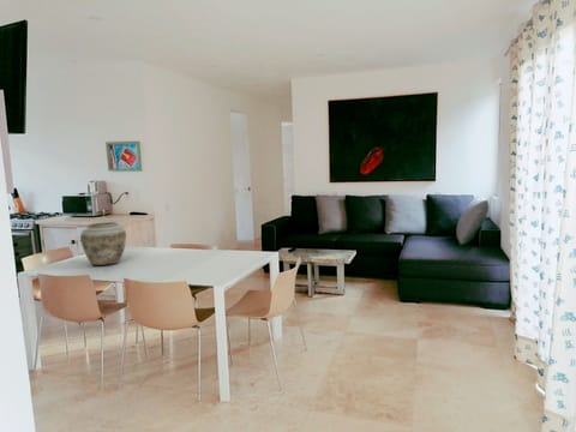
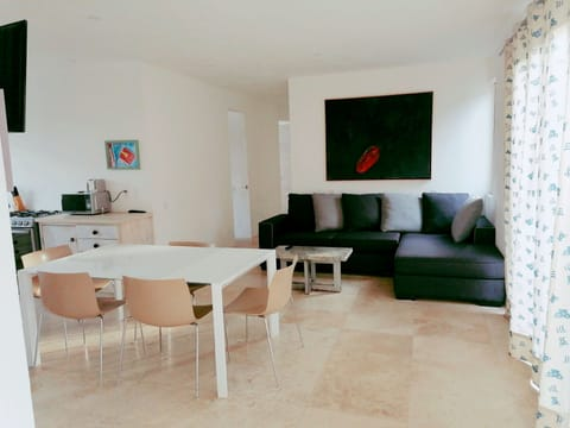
- vase [79,221,127,266]
